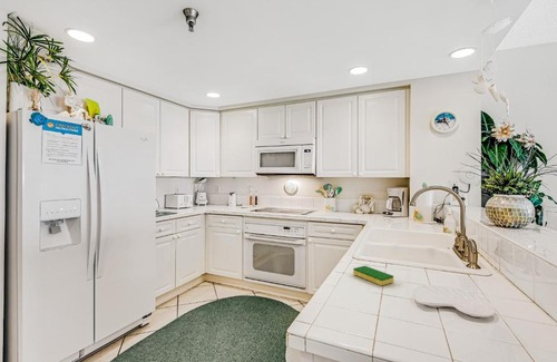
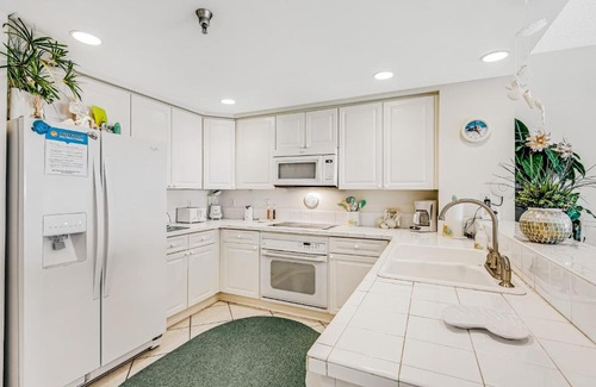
- dish sponge [352,265,394,286]
